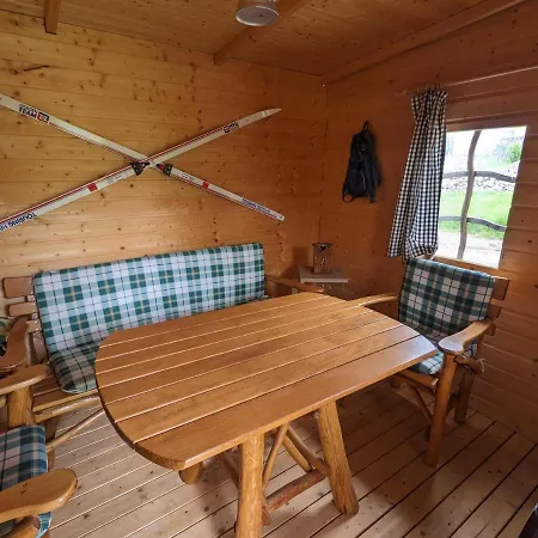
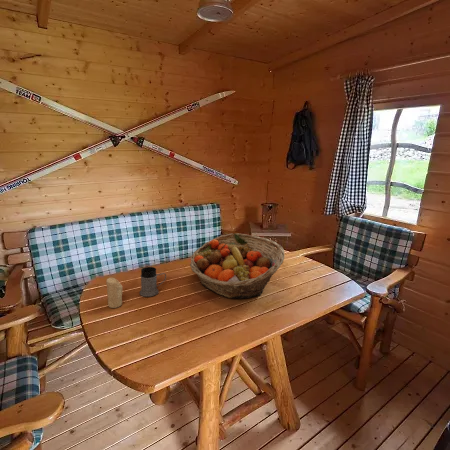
+ candle [105,277,123,309]
+ mug [139,266,167,298]
+ fruit basket [189,232,285,300]
